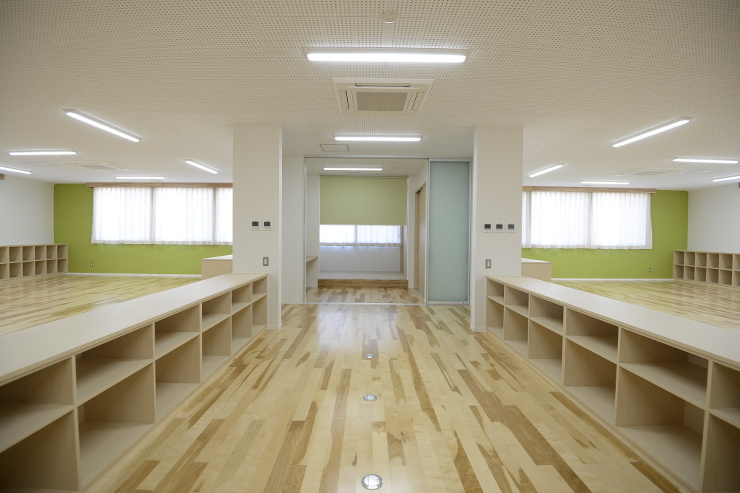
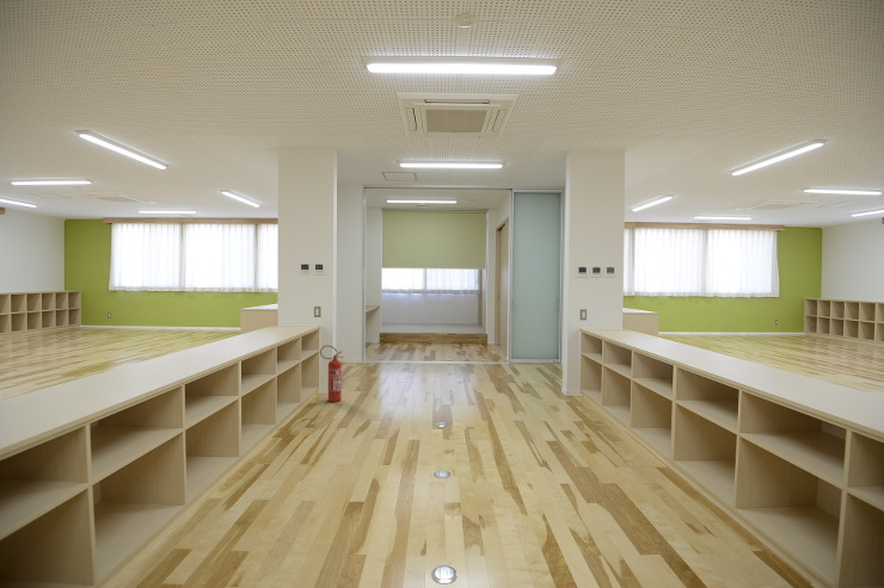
+ fire extinguisher [319,345,344,403]
